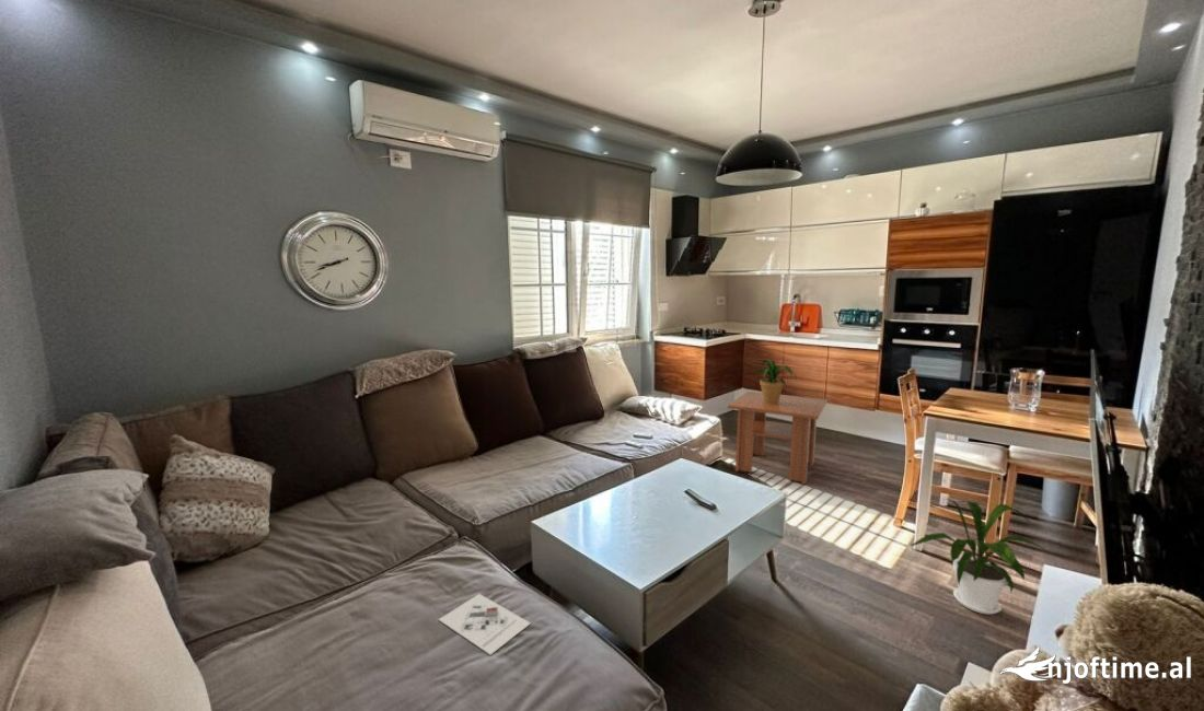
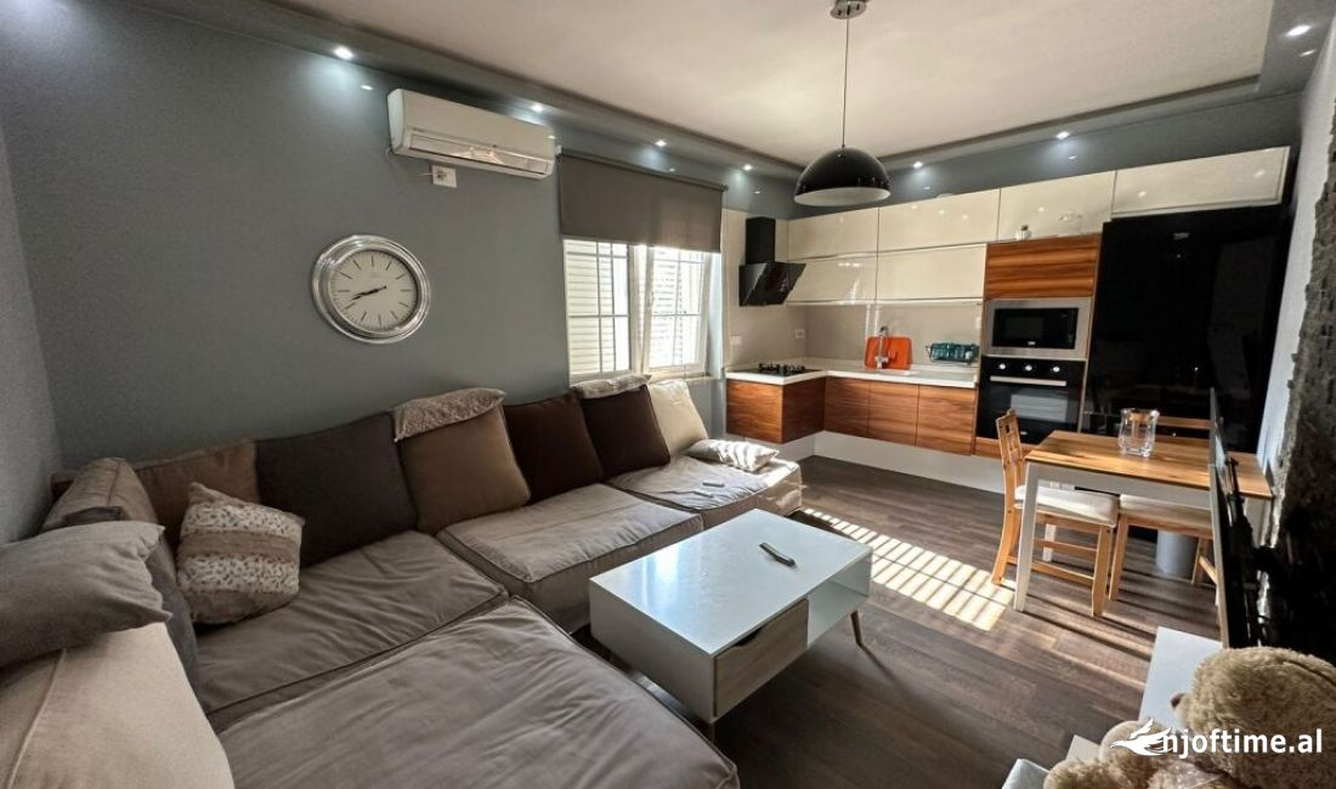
- potted plant [751,359,798,404]
- coffee table [727,391,829,486]
- architectural model [438,593,532,655]
- house plant [908,498,1047,616]
